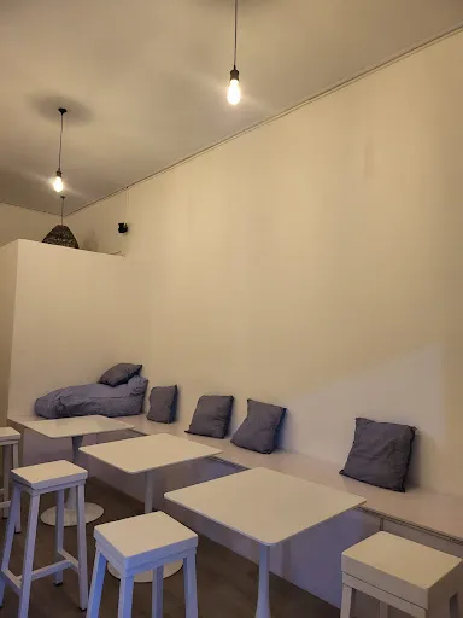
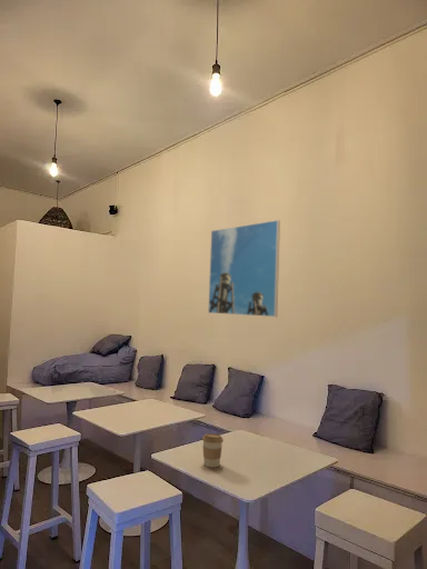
+ coffee cup [201,432,225,469]
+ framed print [207,219,281,318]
